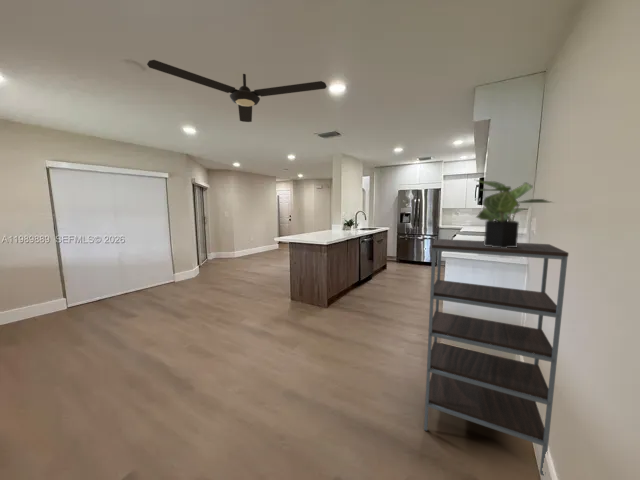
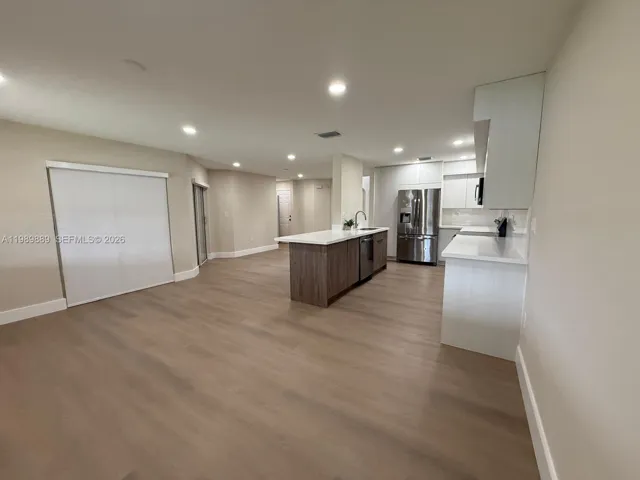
- potted plant [472,178,557,248]
- shelving unit [423,238,570,477]
- ceiling fan [146,59,328,123]
